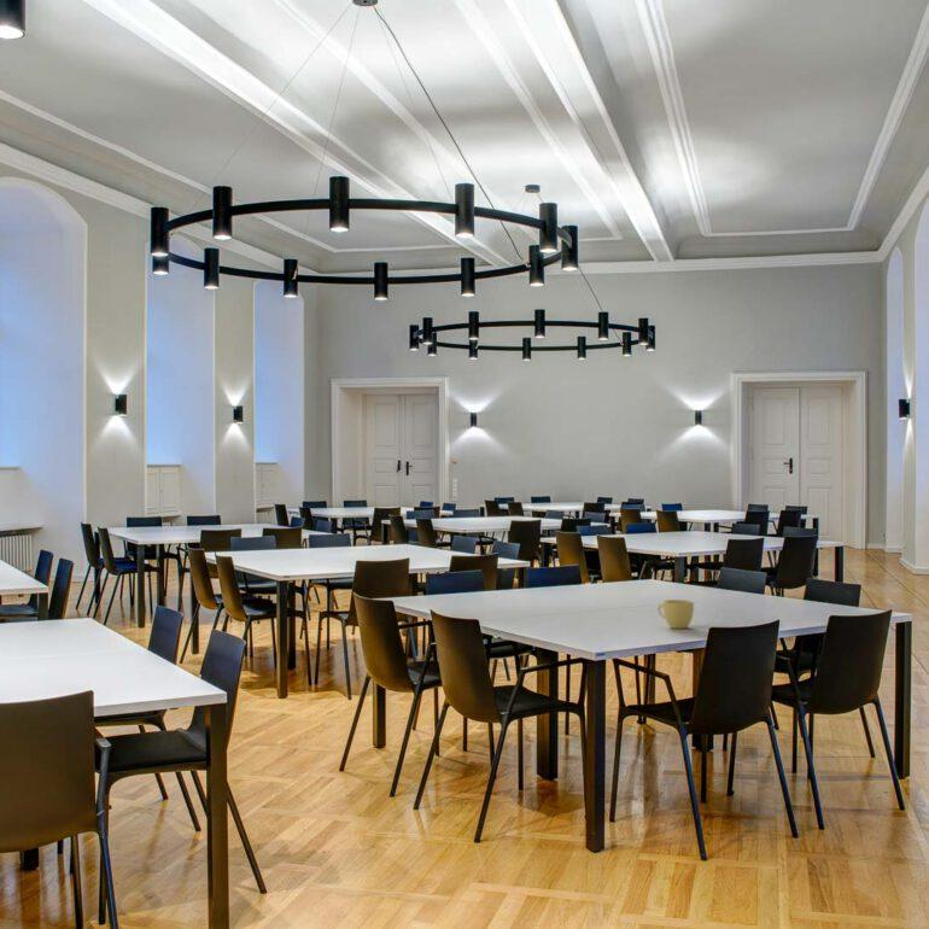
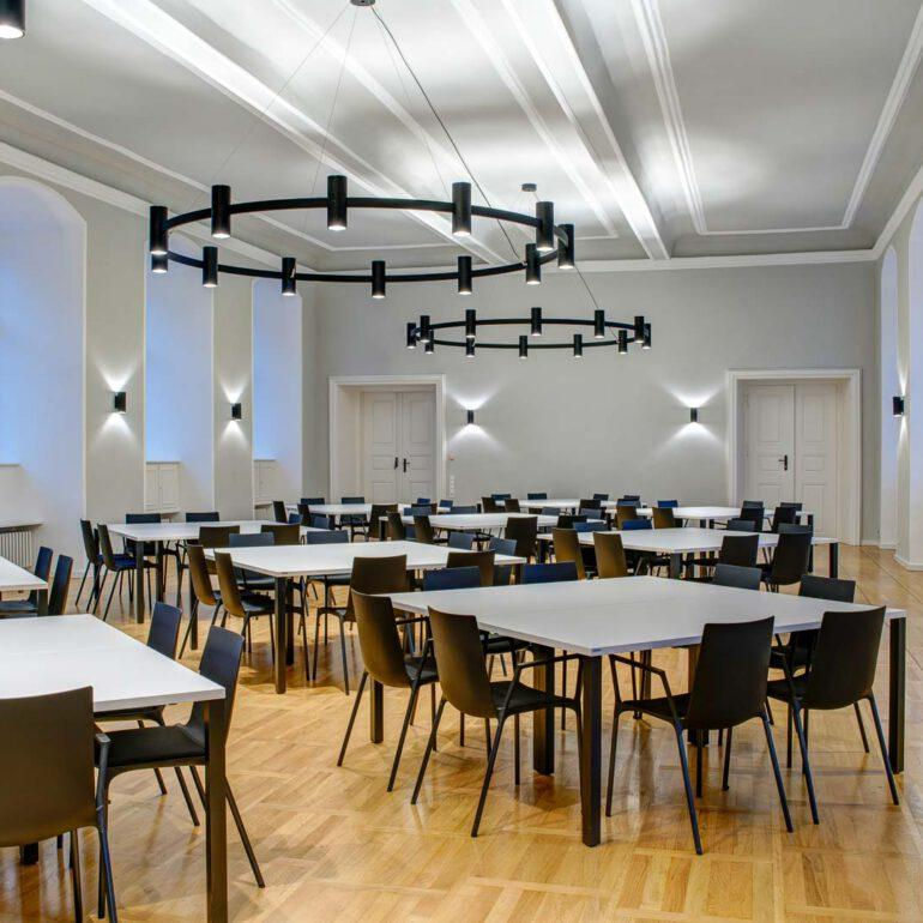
- cup [656,598,695,630]
